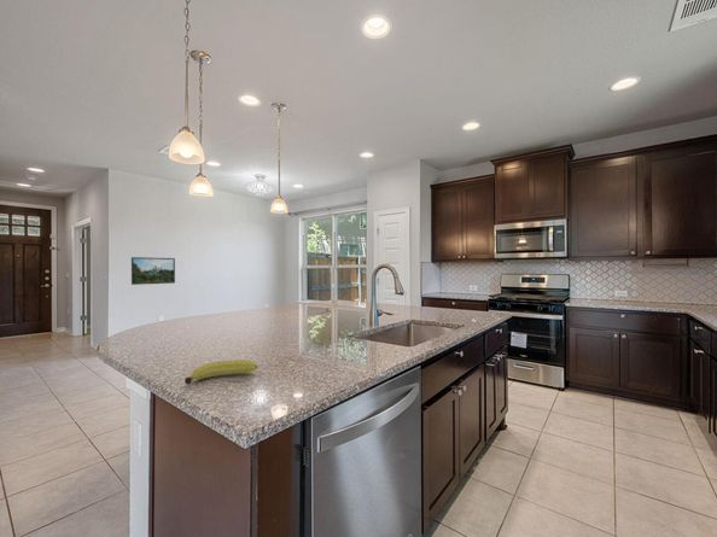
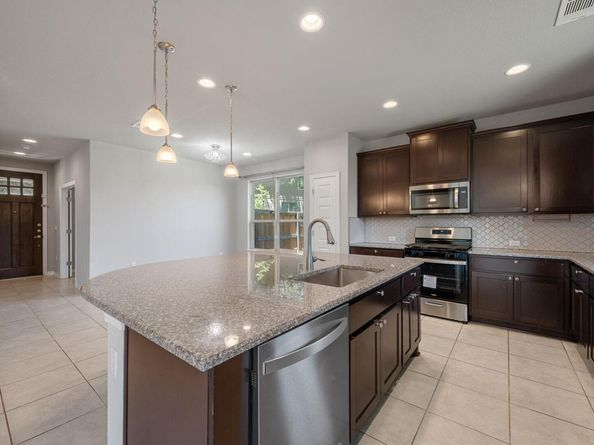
- fruit [183,358,258,385]
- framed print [130,256,176,286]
